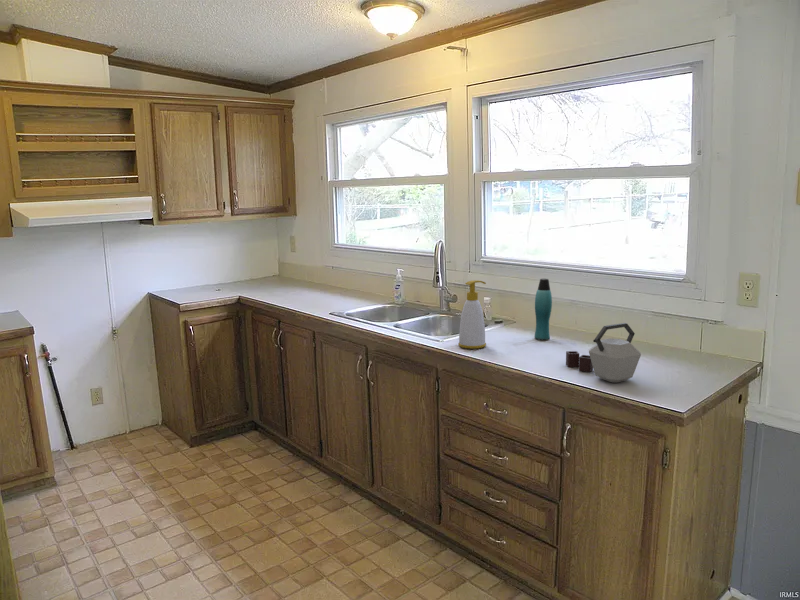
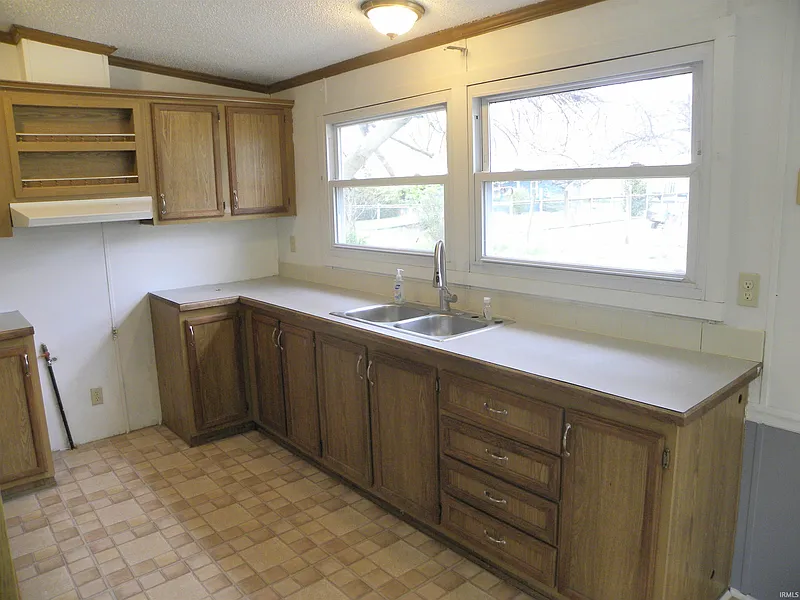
- kettle [565,322,642,384]
- bottle [533,278,553,341]
- soap bottle [457,279,487,350]
